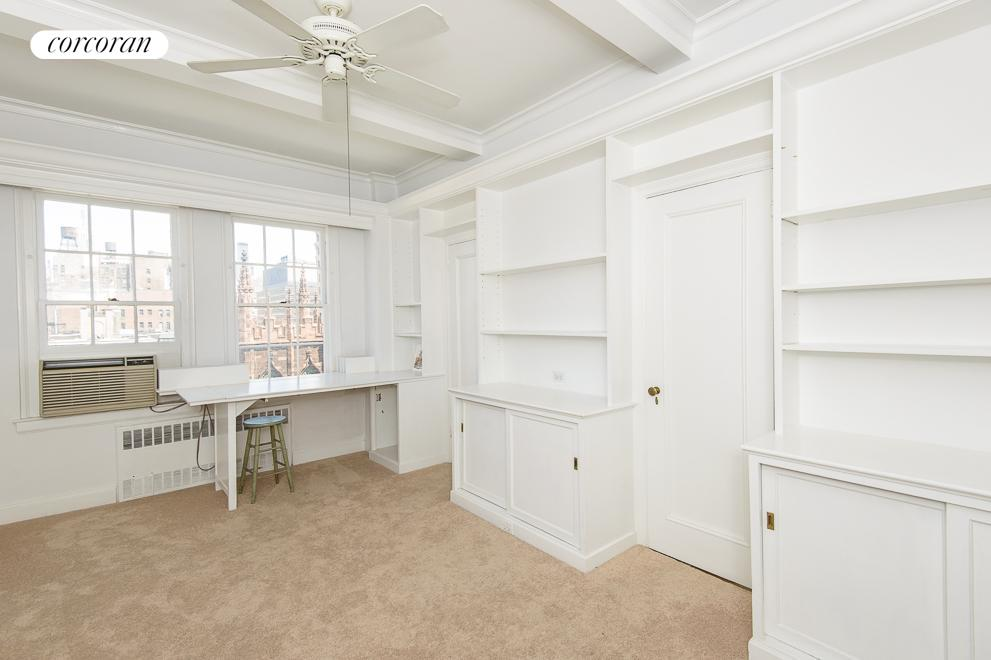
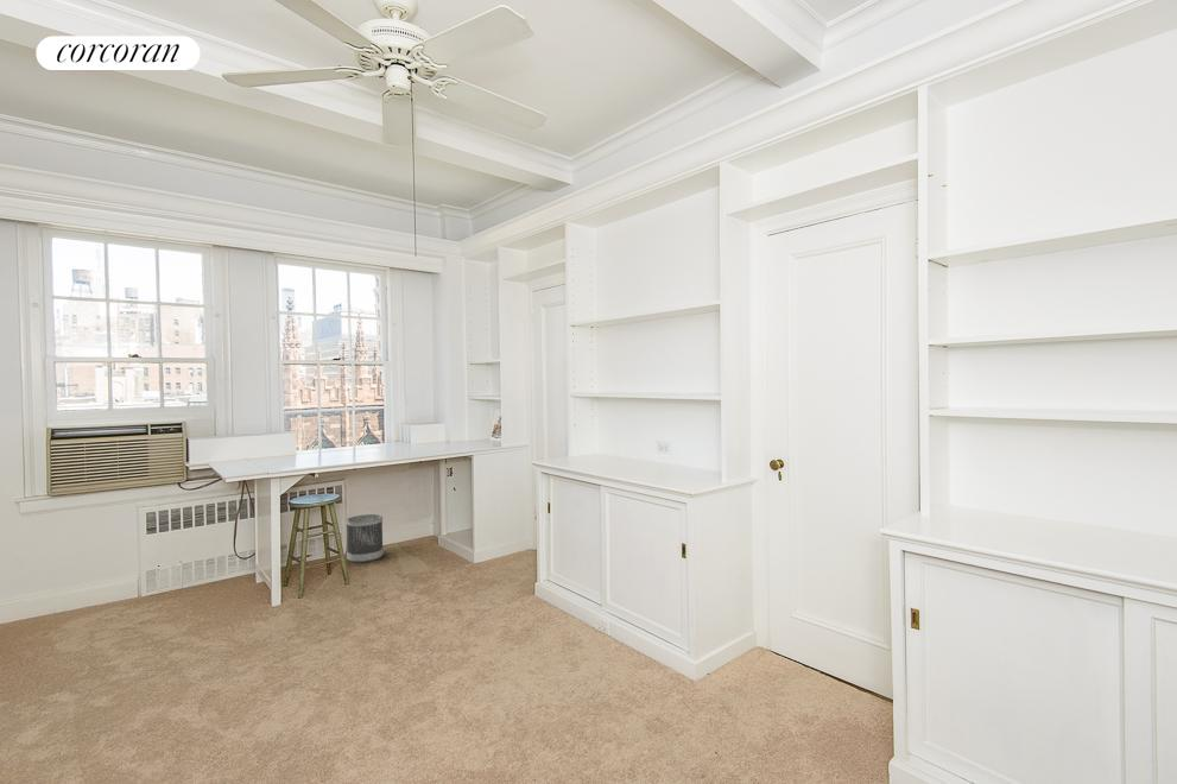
+ wastebasket [344,513,385,563]
